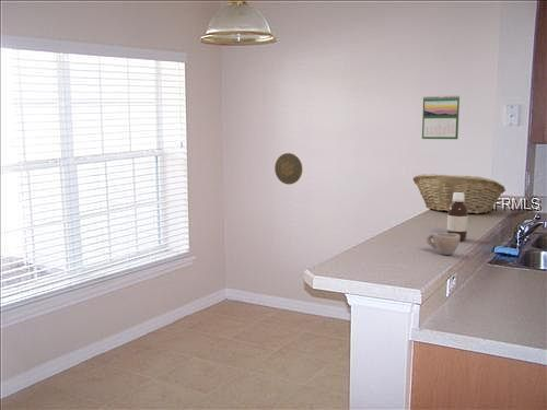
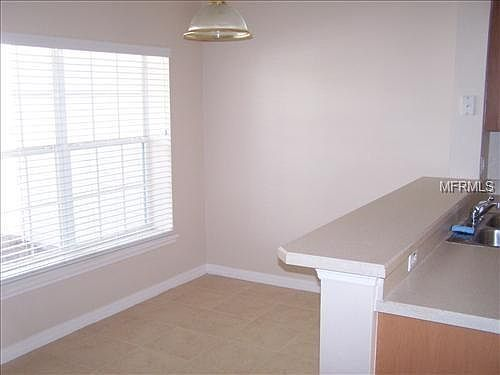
- cup [426,232,461,256]
- decorative plate [274,152,303,186]
- fruit basket [412,173,507,214]
- calendar [421,94,461,140]
- bottle [446,192,469,242]
